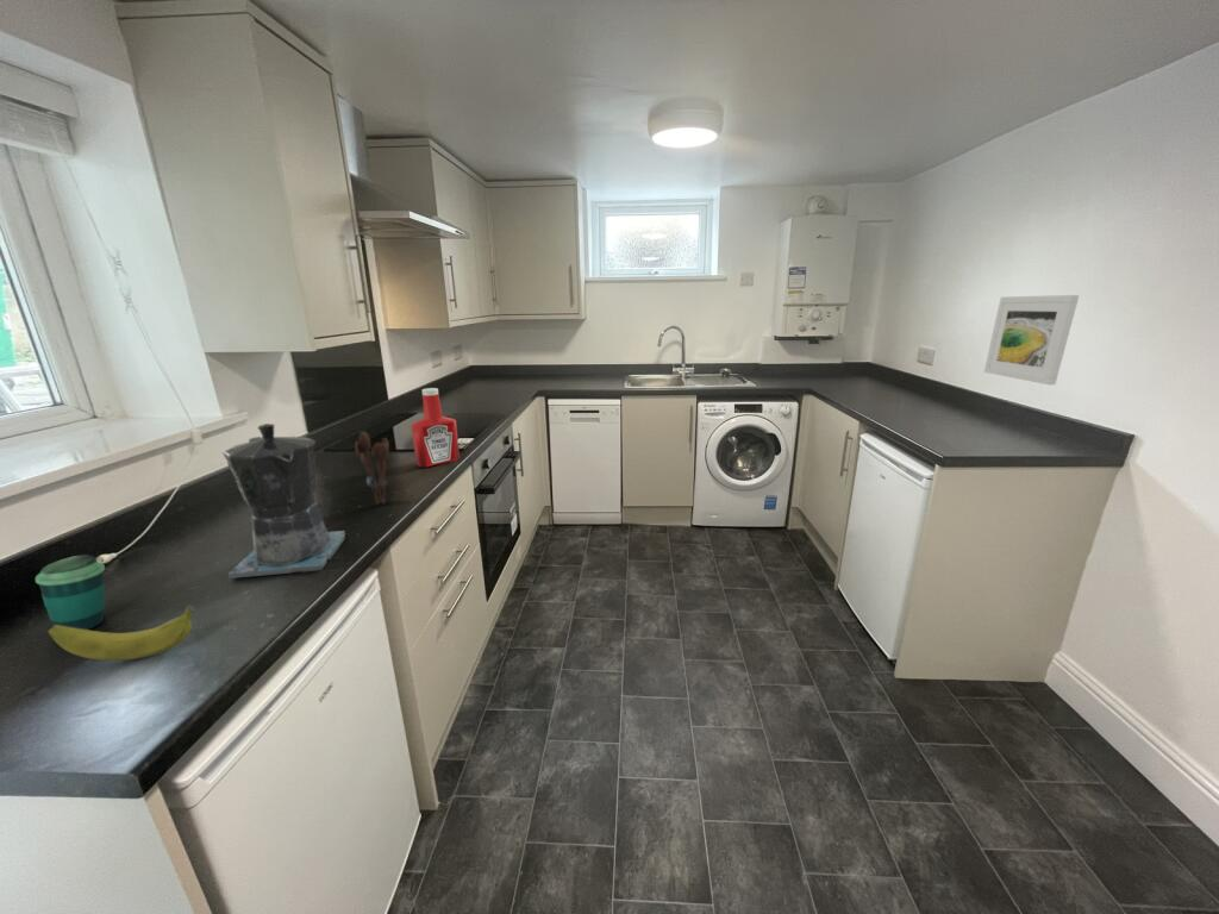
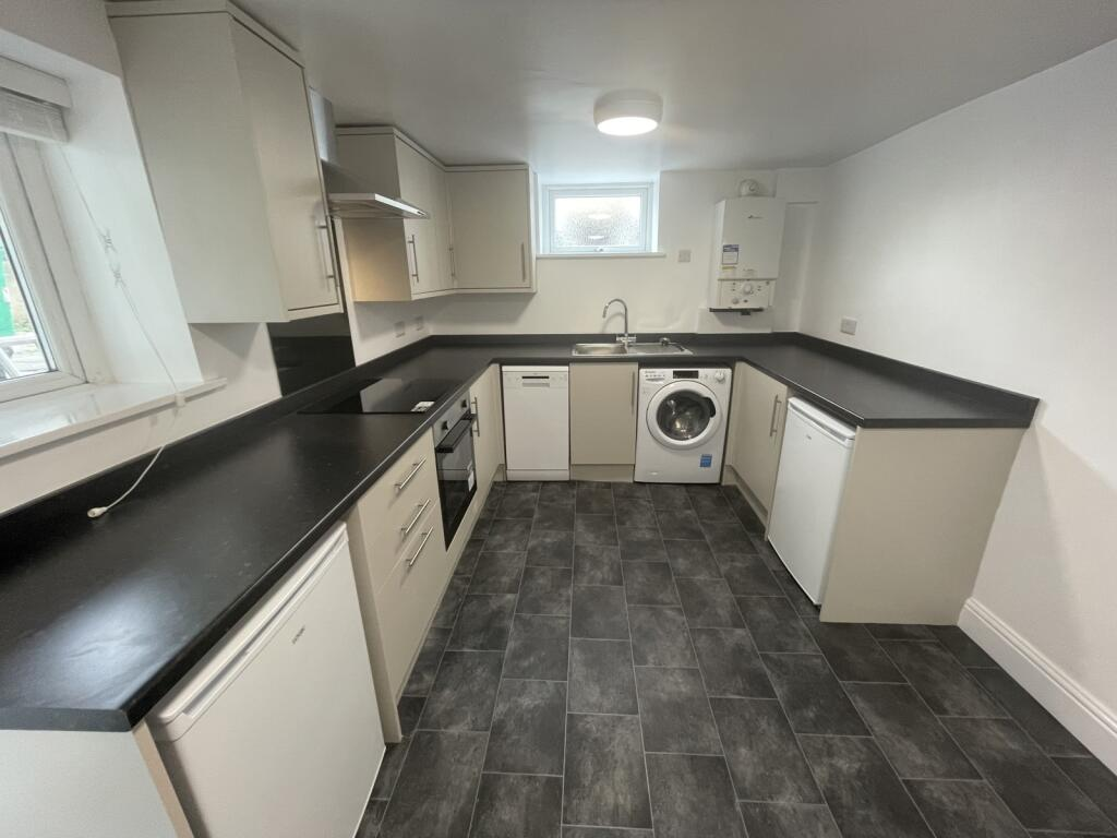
- cup [35,553,106,631]
- soap bottle [411,387,461,469]
- banana [46,605,196,662]
- coffee maker [221,422,346,580]
- utensil holder [354,430,390,506]
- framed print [983,294,1080,386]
